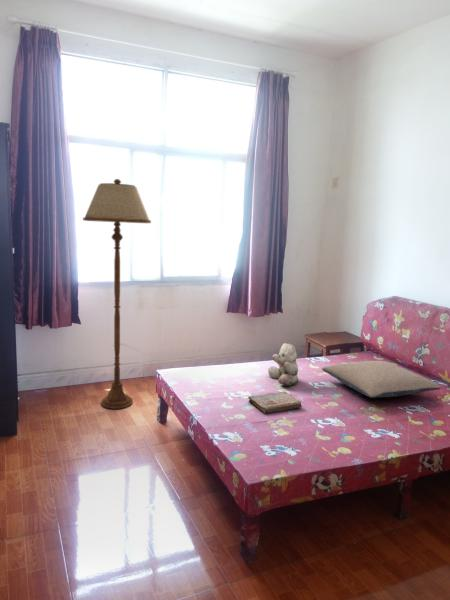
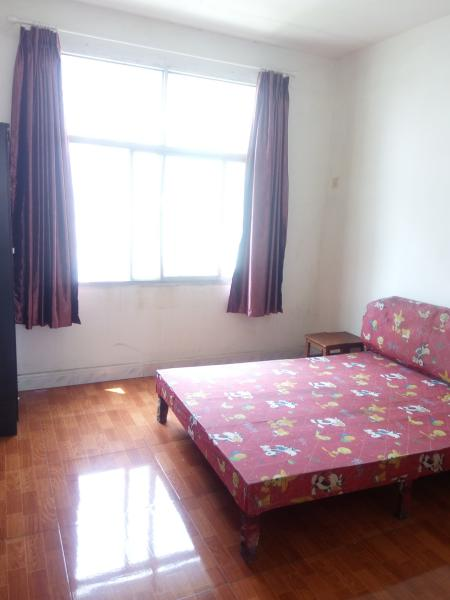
- book [247,391,303,415]
- teddy bear [267,342,299,387]
- floor lamp [82,178,152,410]
- pillow [321,360,442,399]
